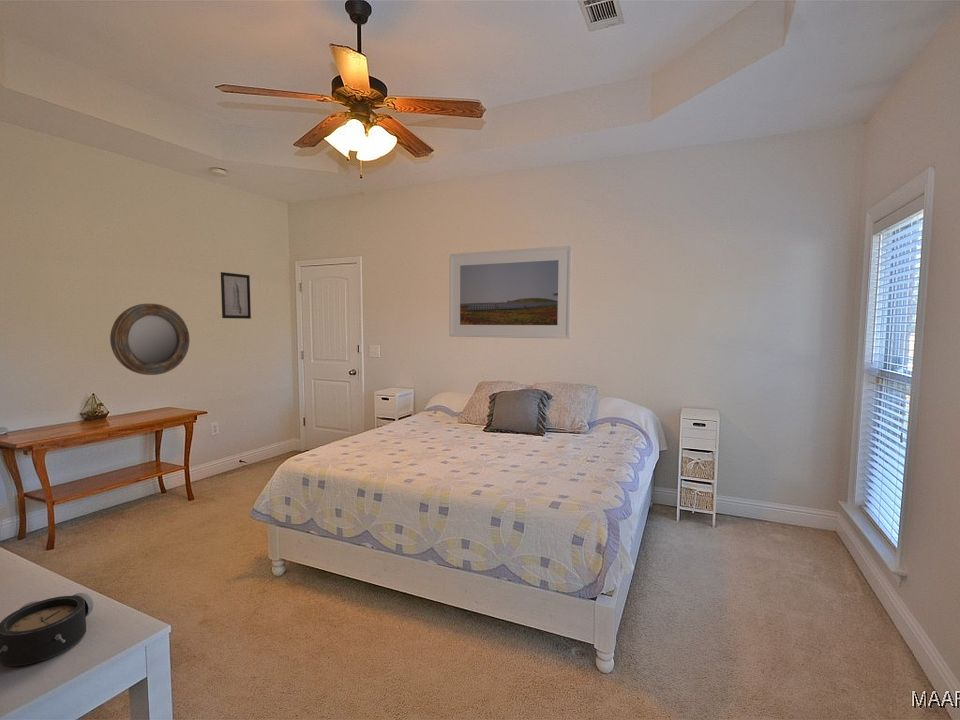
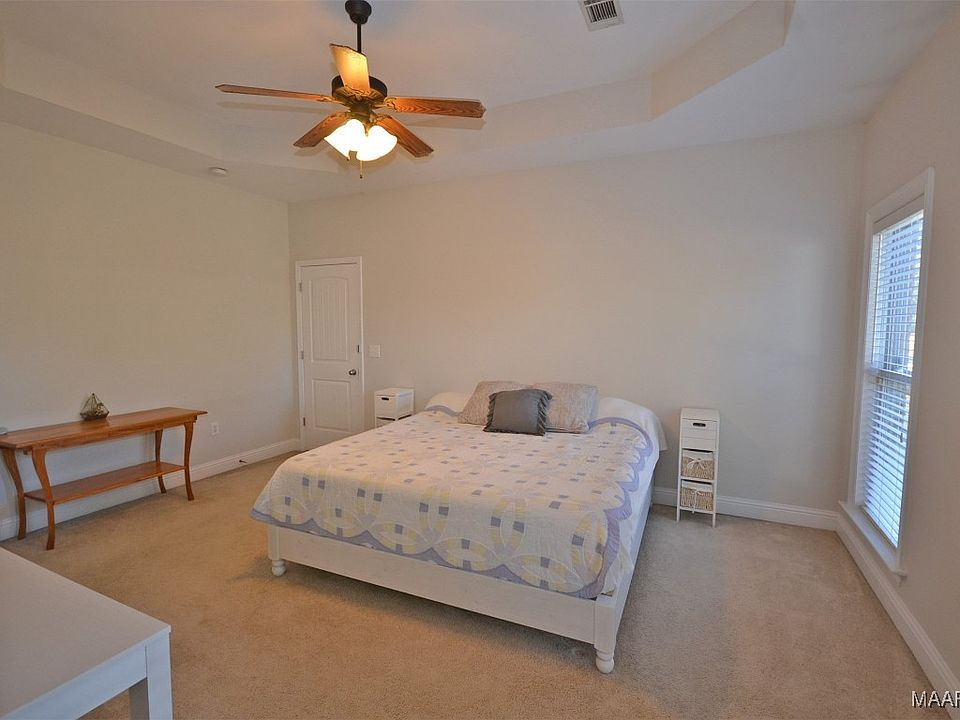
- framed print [448,245,573,340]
- home mirror [109,303,191,376]
- wall art [220,271,252,320]
- alarm clock [0,592,95,667]
